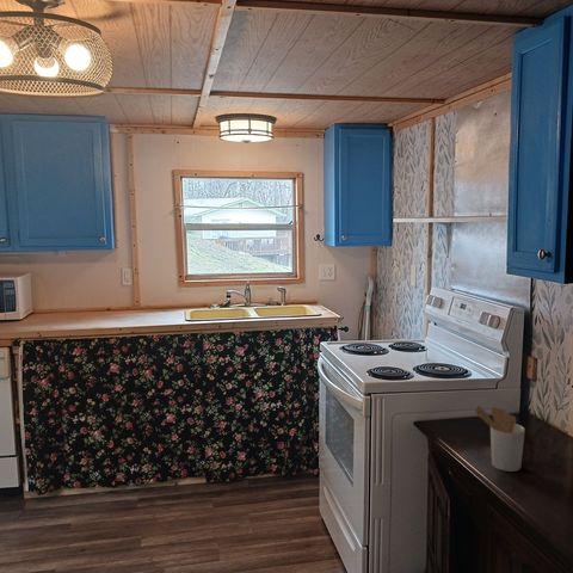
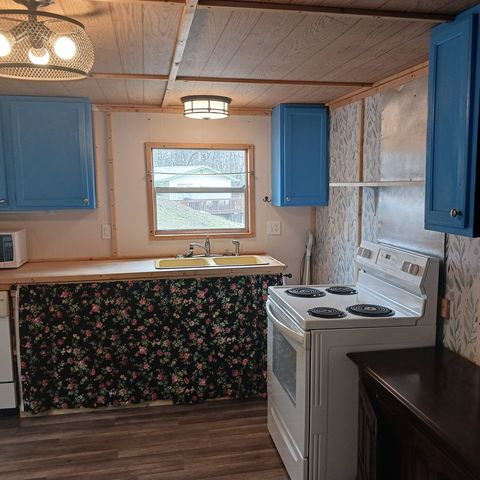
- utensil holder [474,405,526,473]
